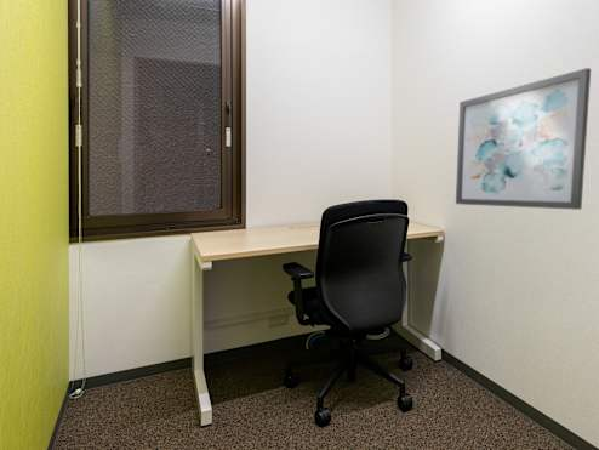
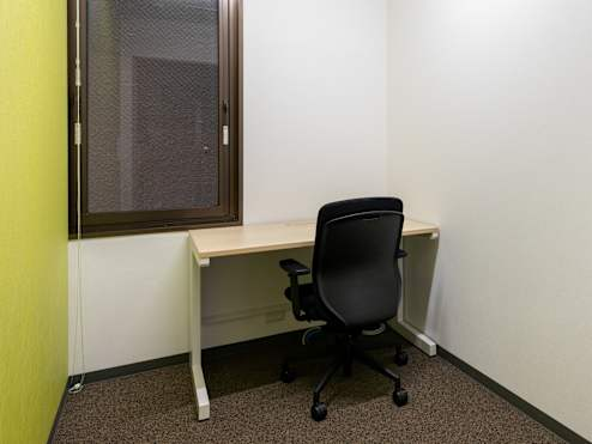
- wall art [455,67,592,211]
